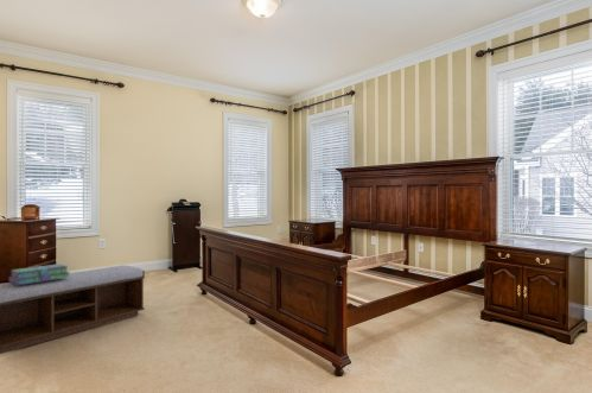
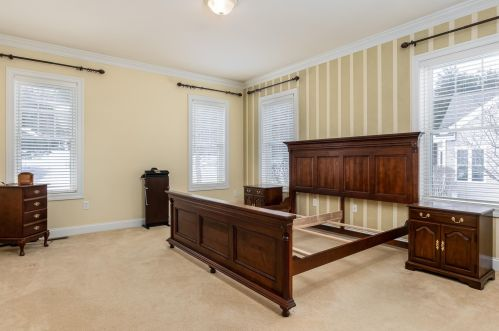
- bench [0,265,146,355]
- stack of books [8,262,71,285]
